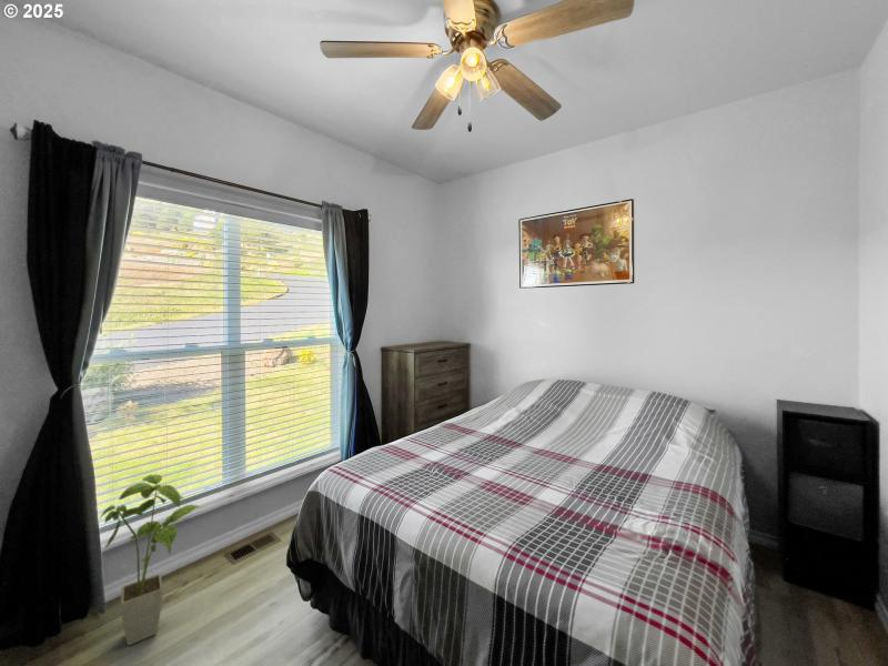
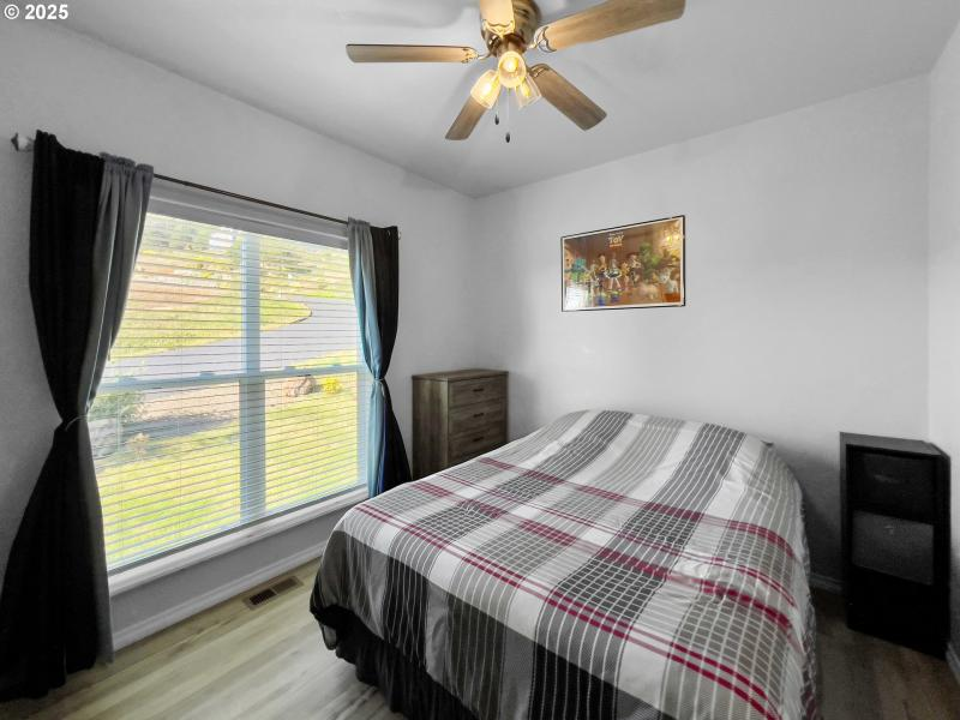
- house plant [98,474,202,646]
